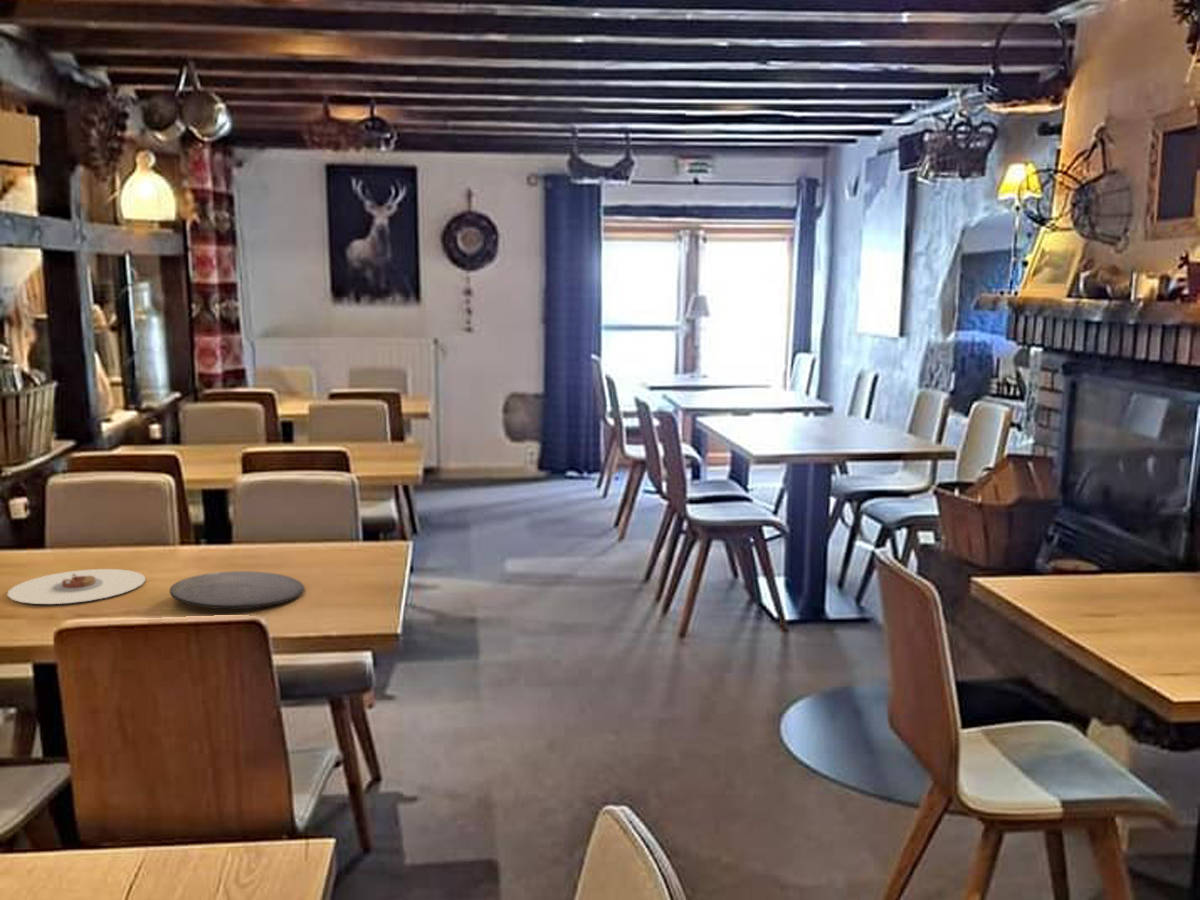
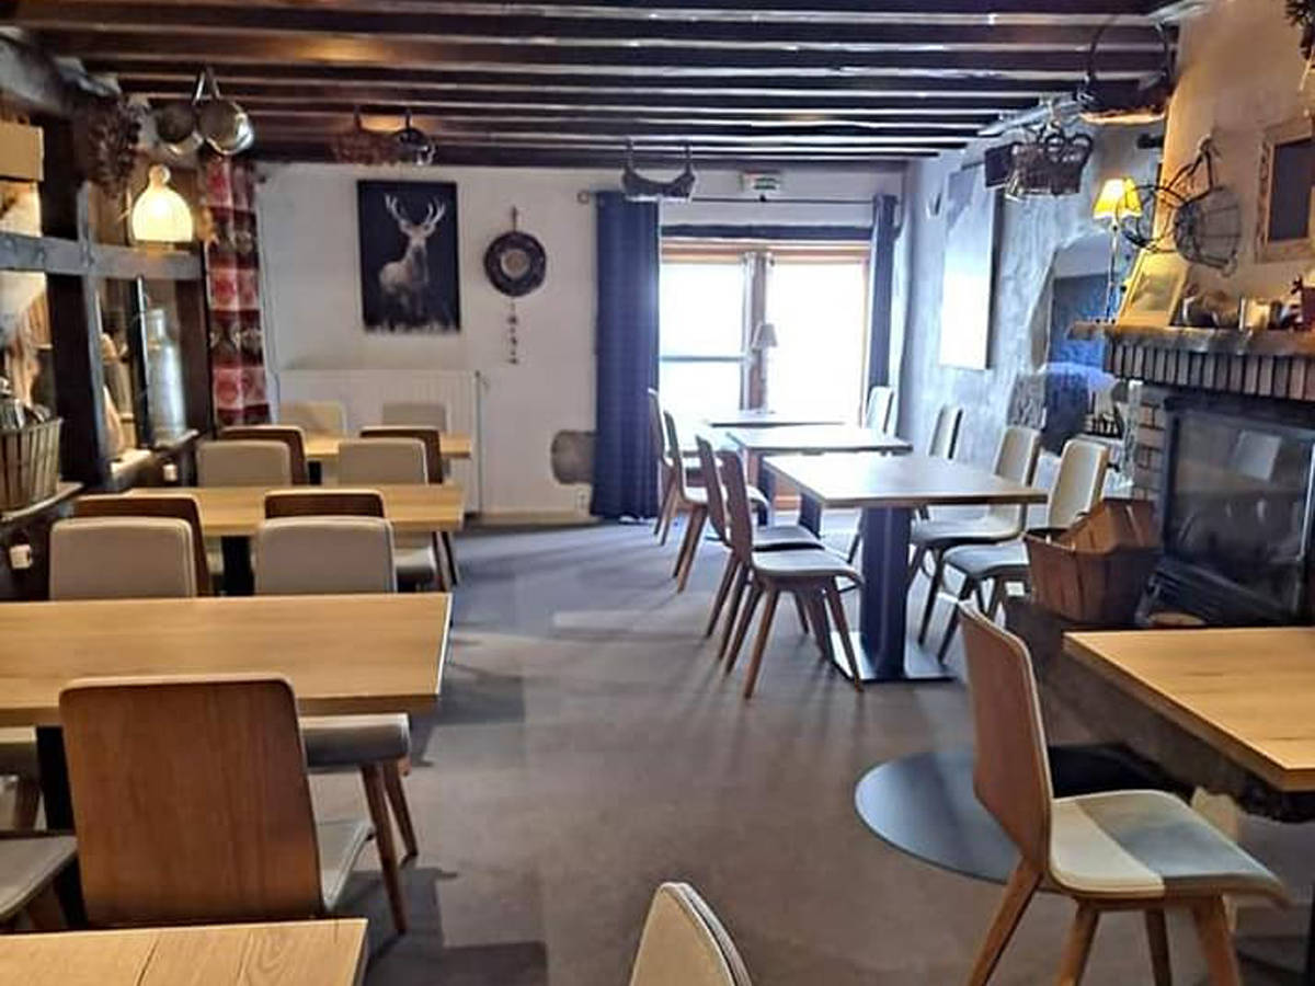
- plate [6,568,147,605]
- plate [169,570,305,610]
